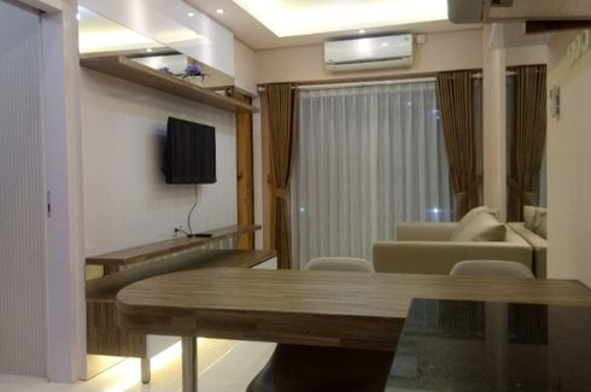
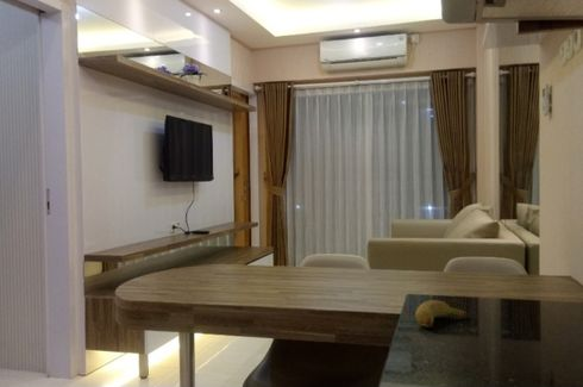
+ banana [414,299,469,327]
